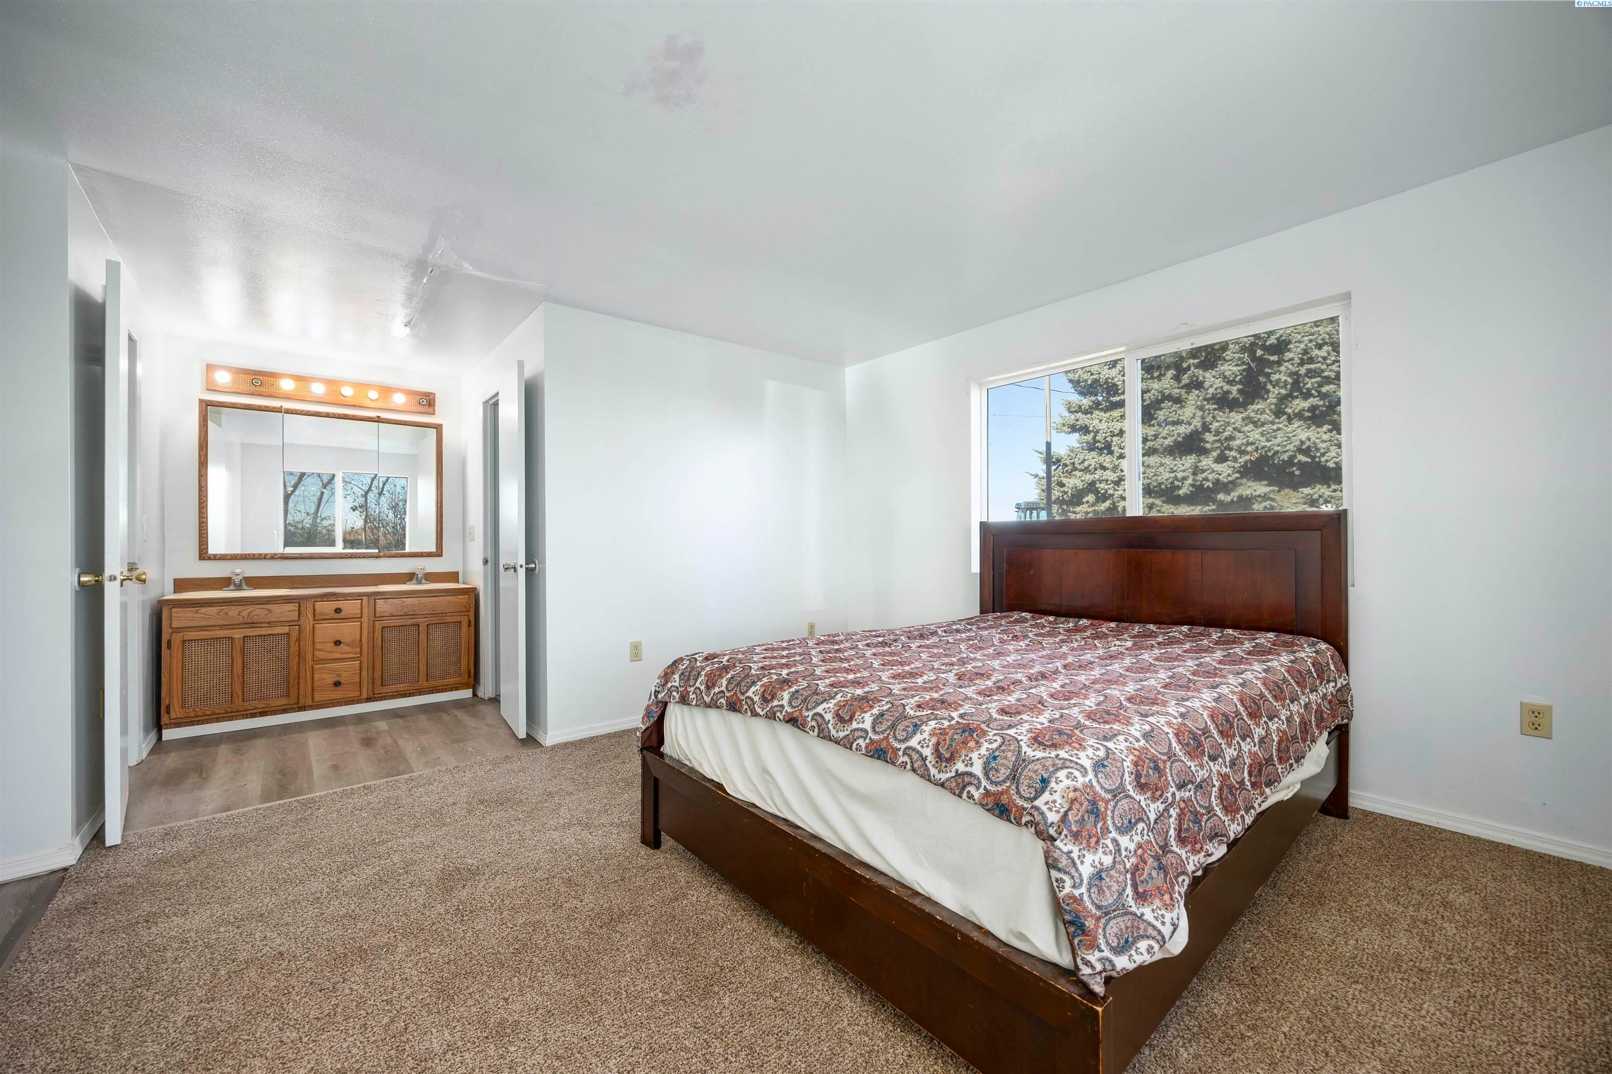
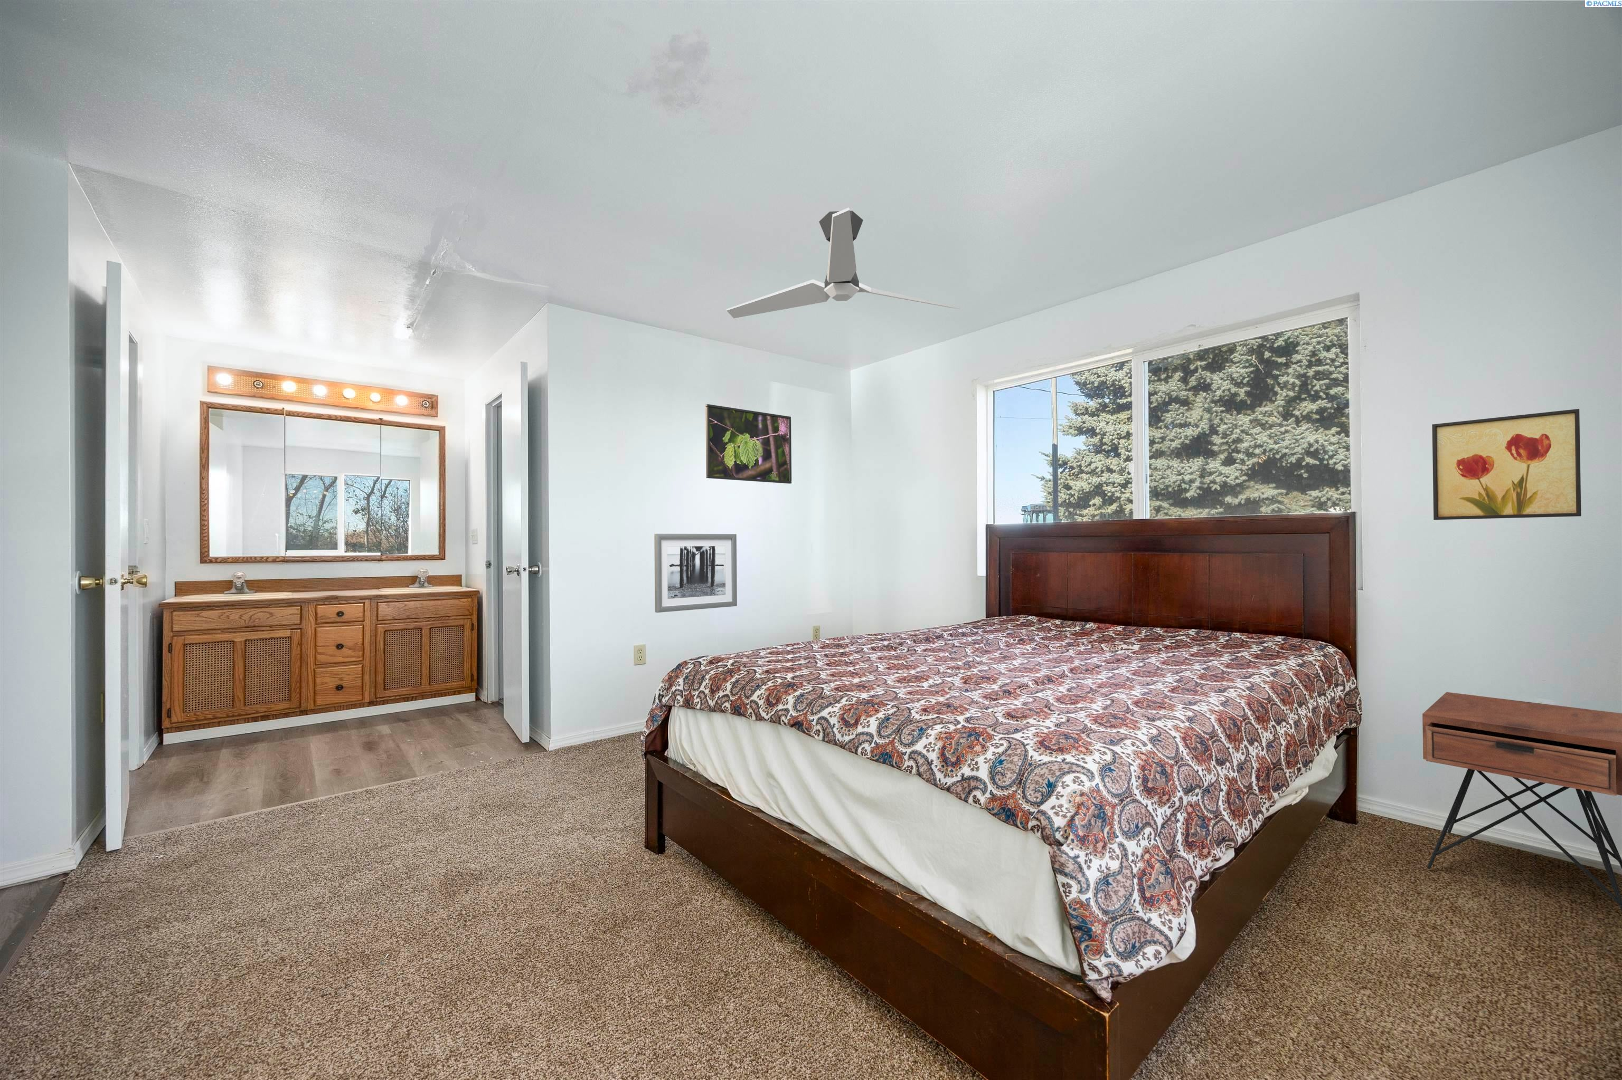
+ wall art [654,534,738,614]
+ nightstand [1422,692,1622,912]
+ ceiling fan [726,207,960,318]
+ wall art [1431,409,1582,521]
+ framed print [704,404,792,485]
